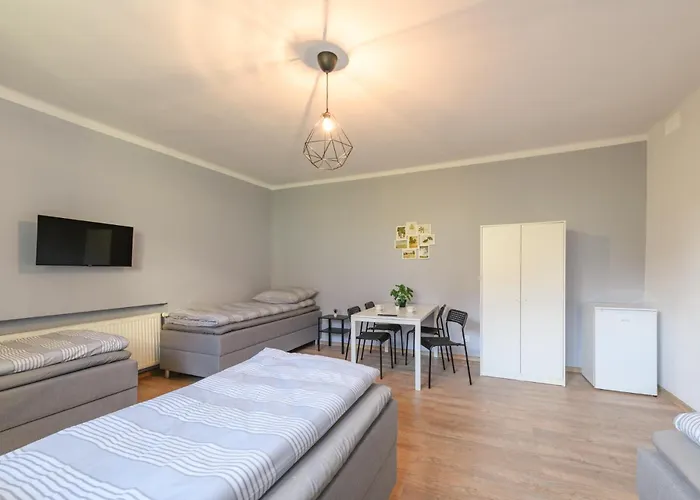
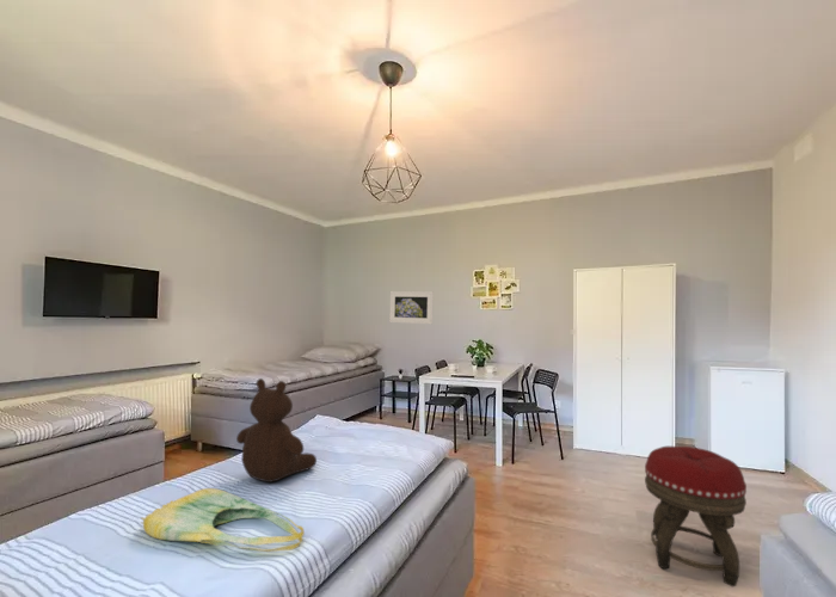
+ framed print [388,290,434,325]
+ tote bag [140,487,306,553]
+ teddy bear [235,377,318,484]
+ footstool [644,445,748,587]
